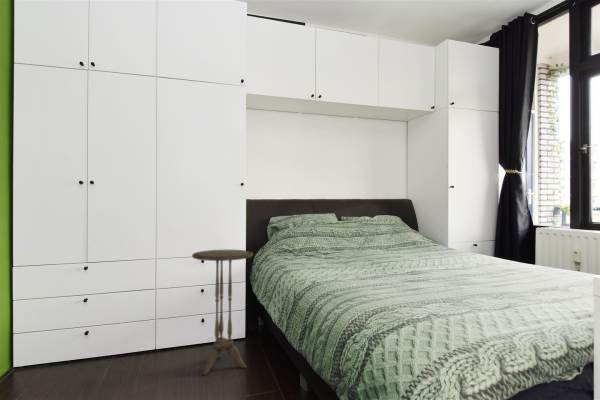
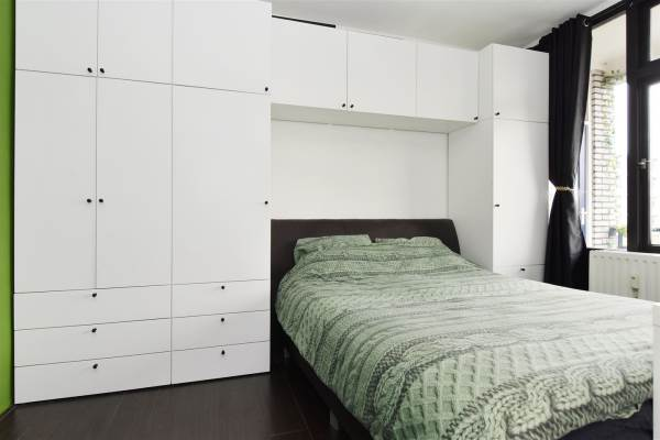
- side table [191,249,254,376]
